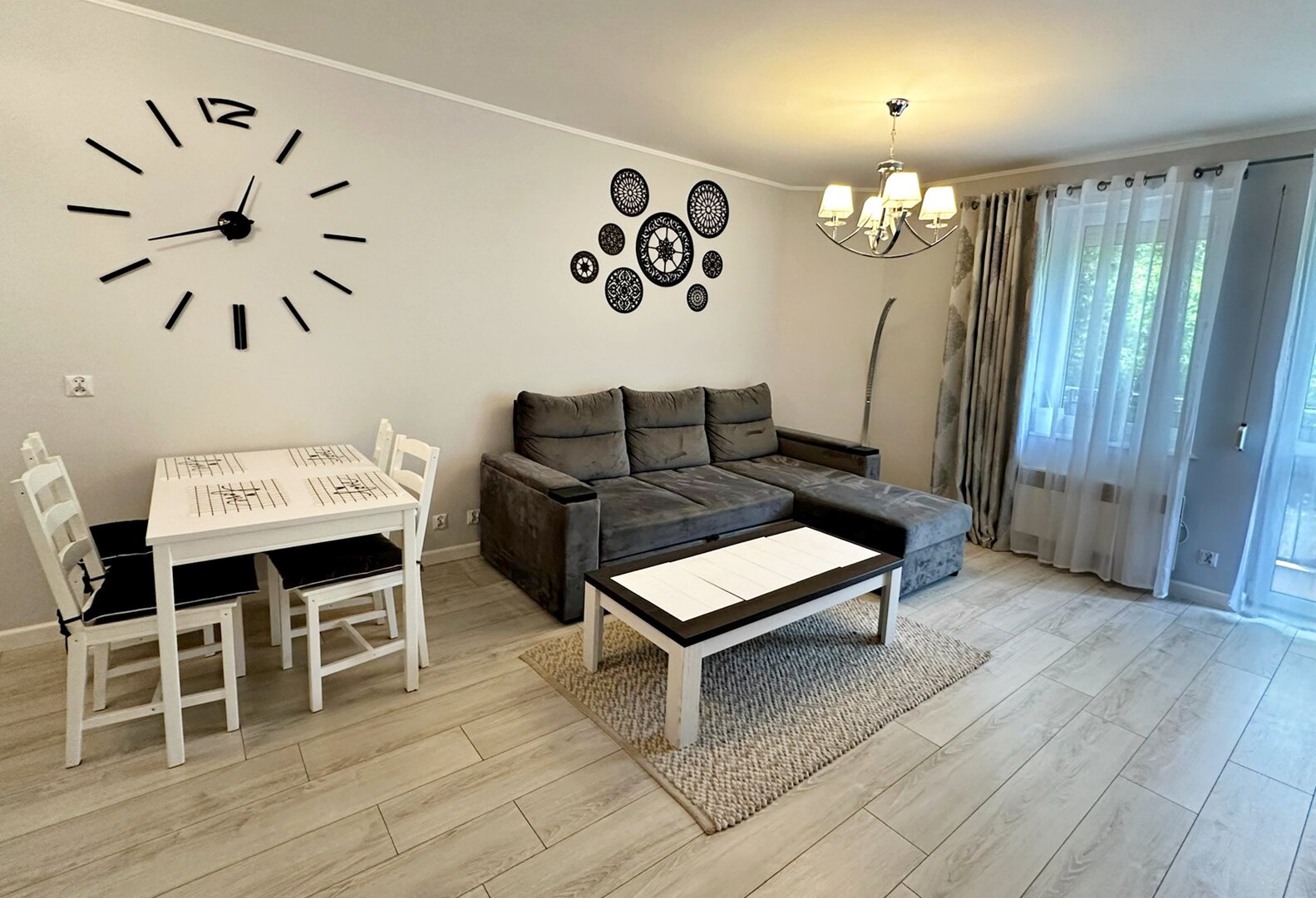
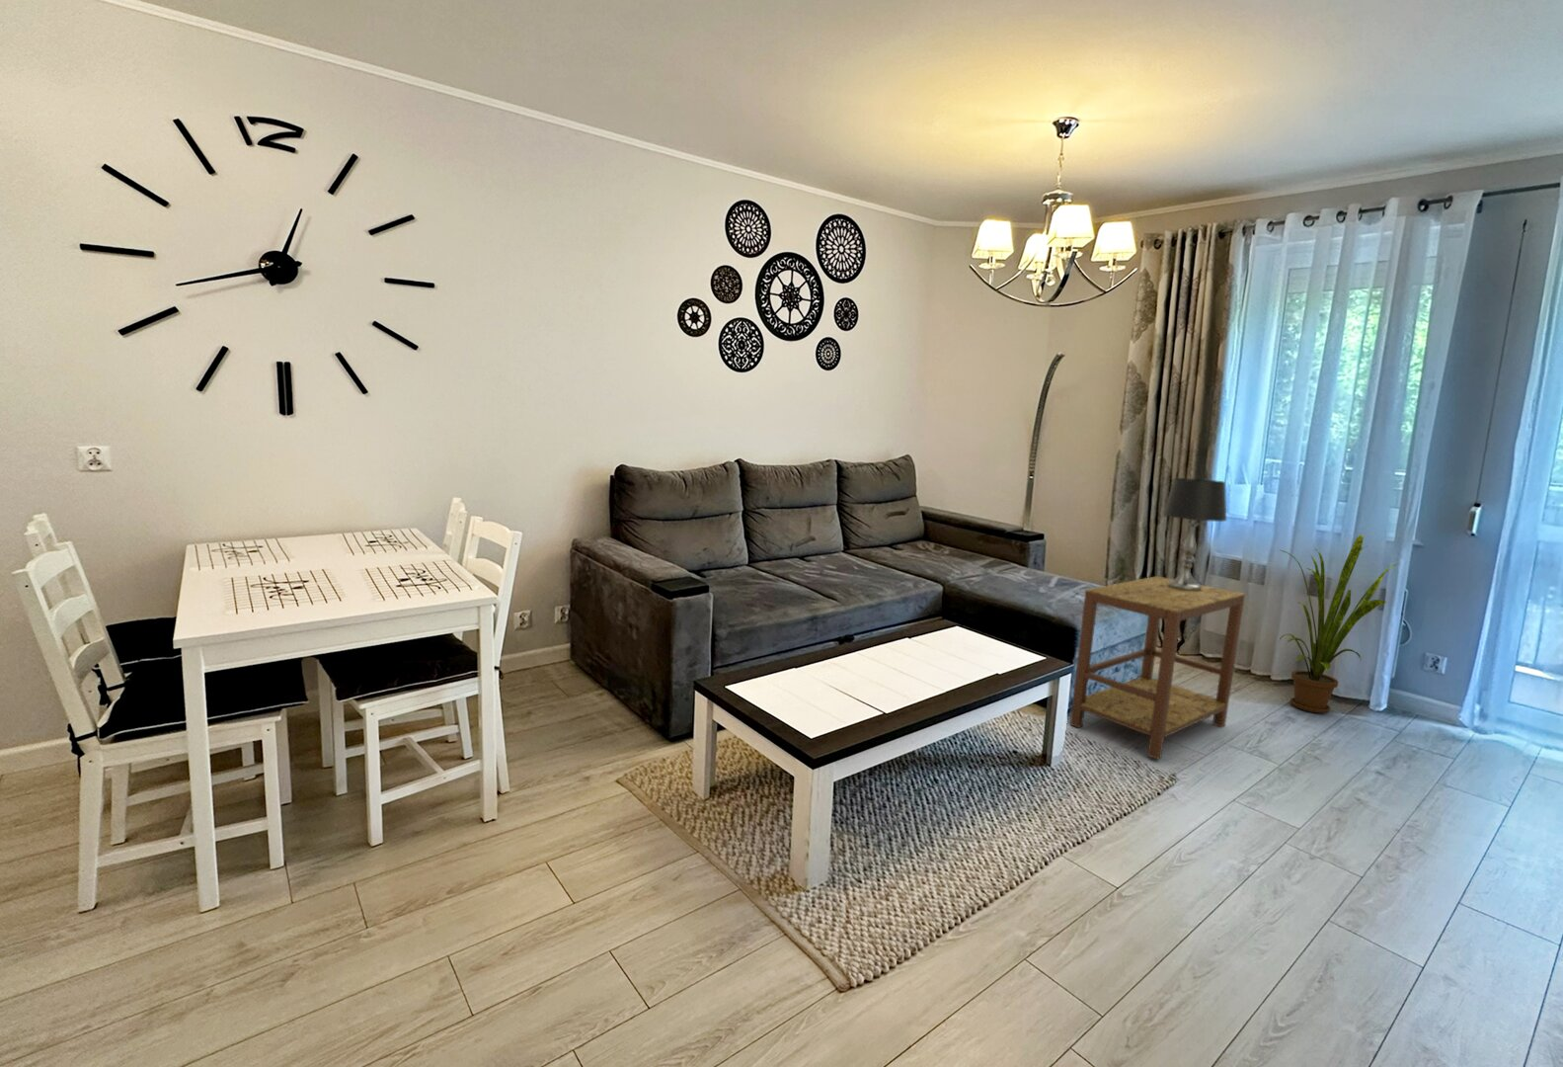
+ side table [1069,575,1246,759]
+ table lamp [1162,478,1227,591]
+ house plant [1278,535,1401,714]
